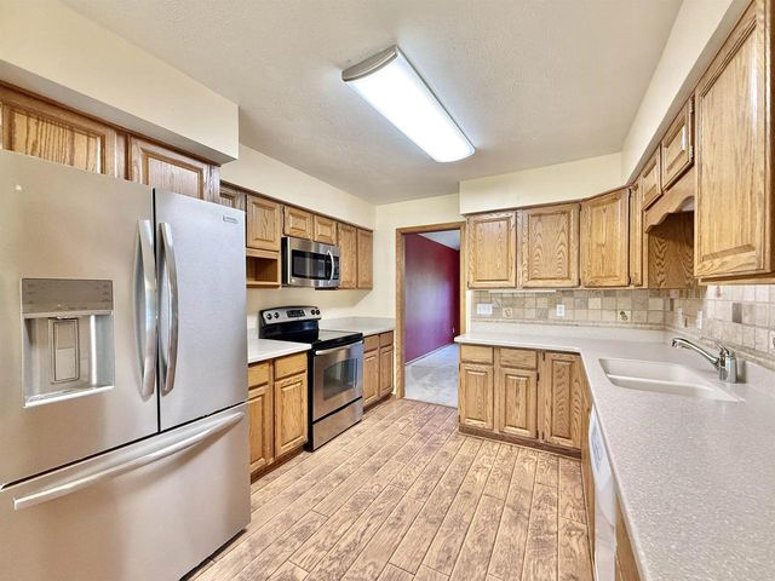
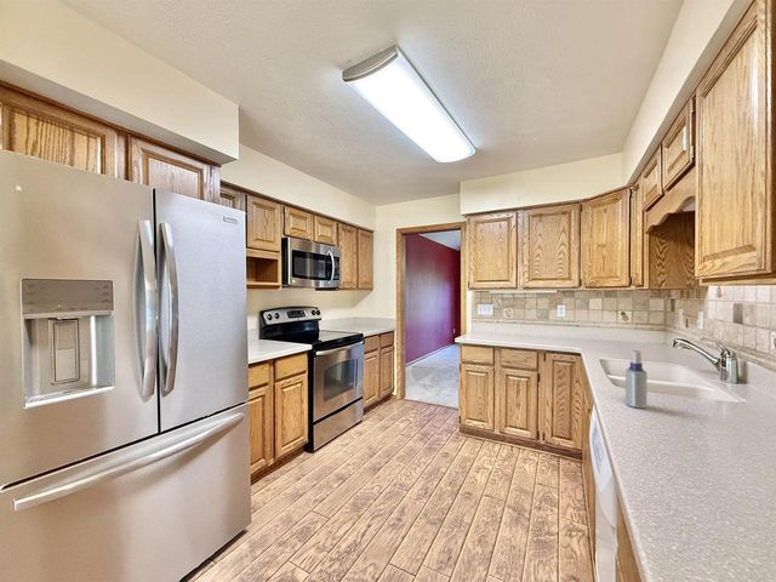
+ spray bottle [624,349,649,409]
